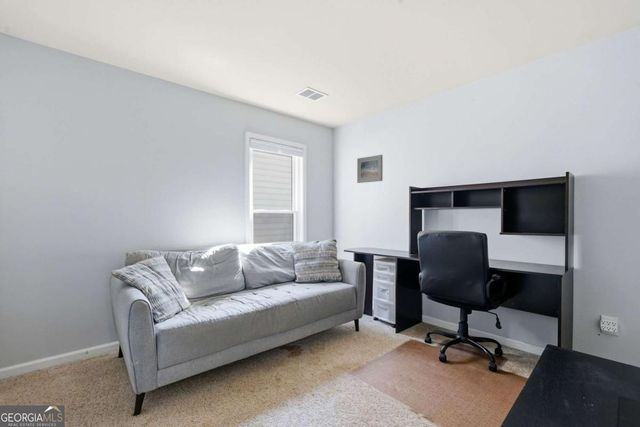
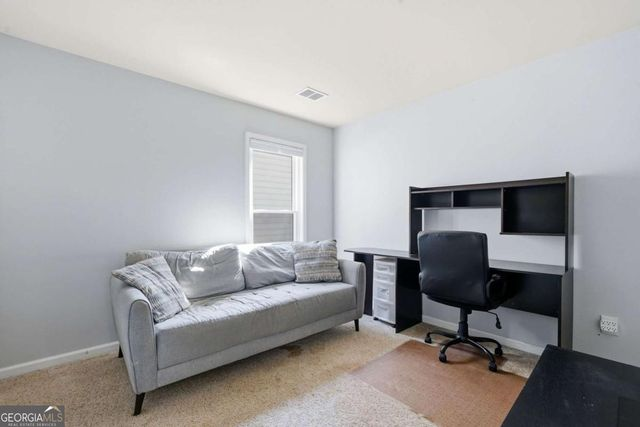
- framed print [356,154,384,184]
